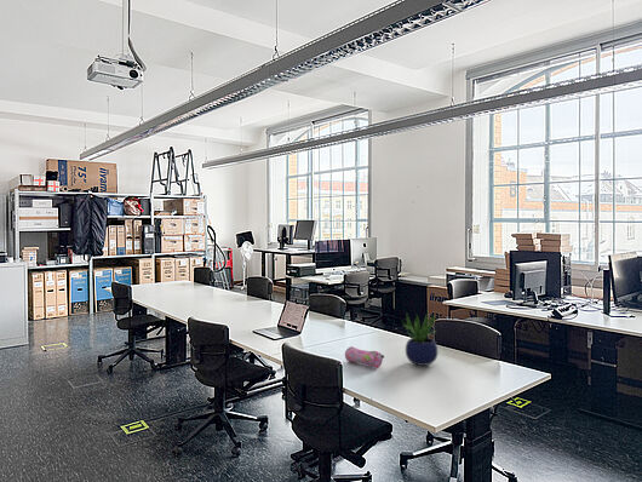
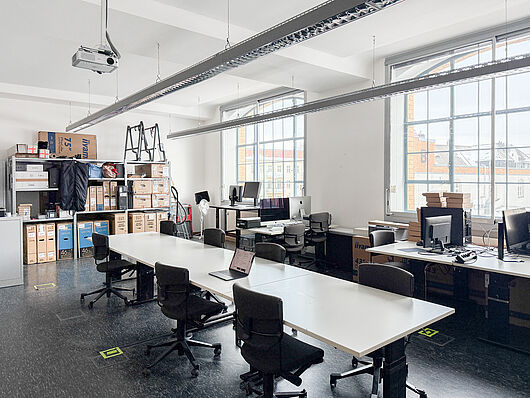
- pencil case [344,345,385,369]
- potted plant [400,311,438,367]
